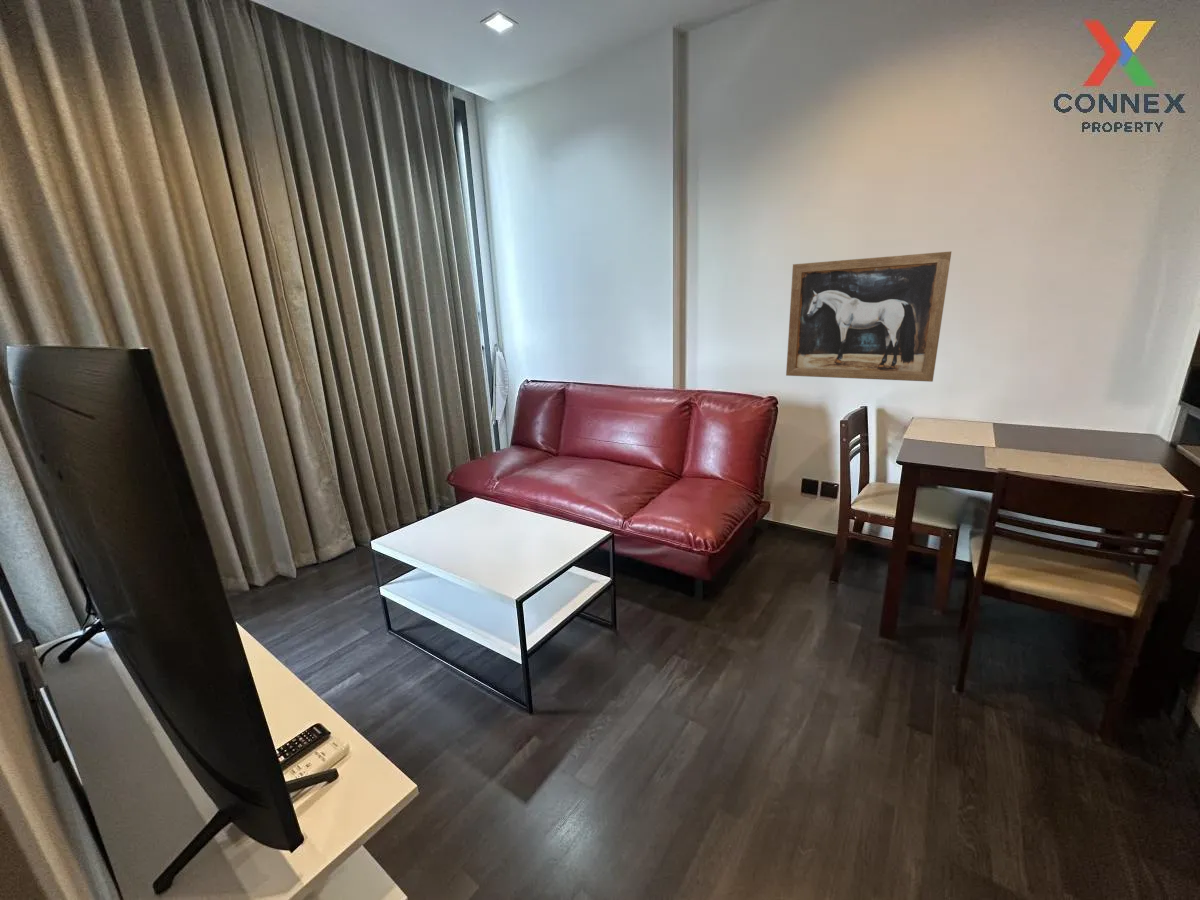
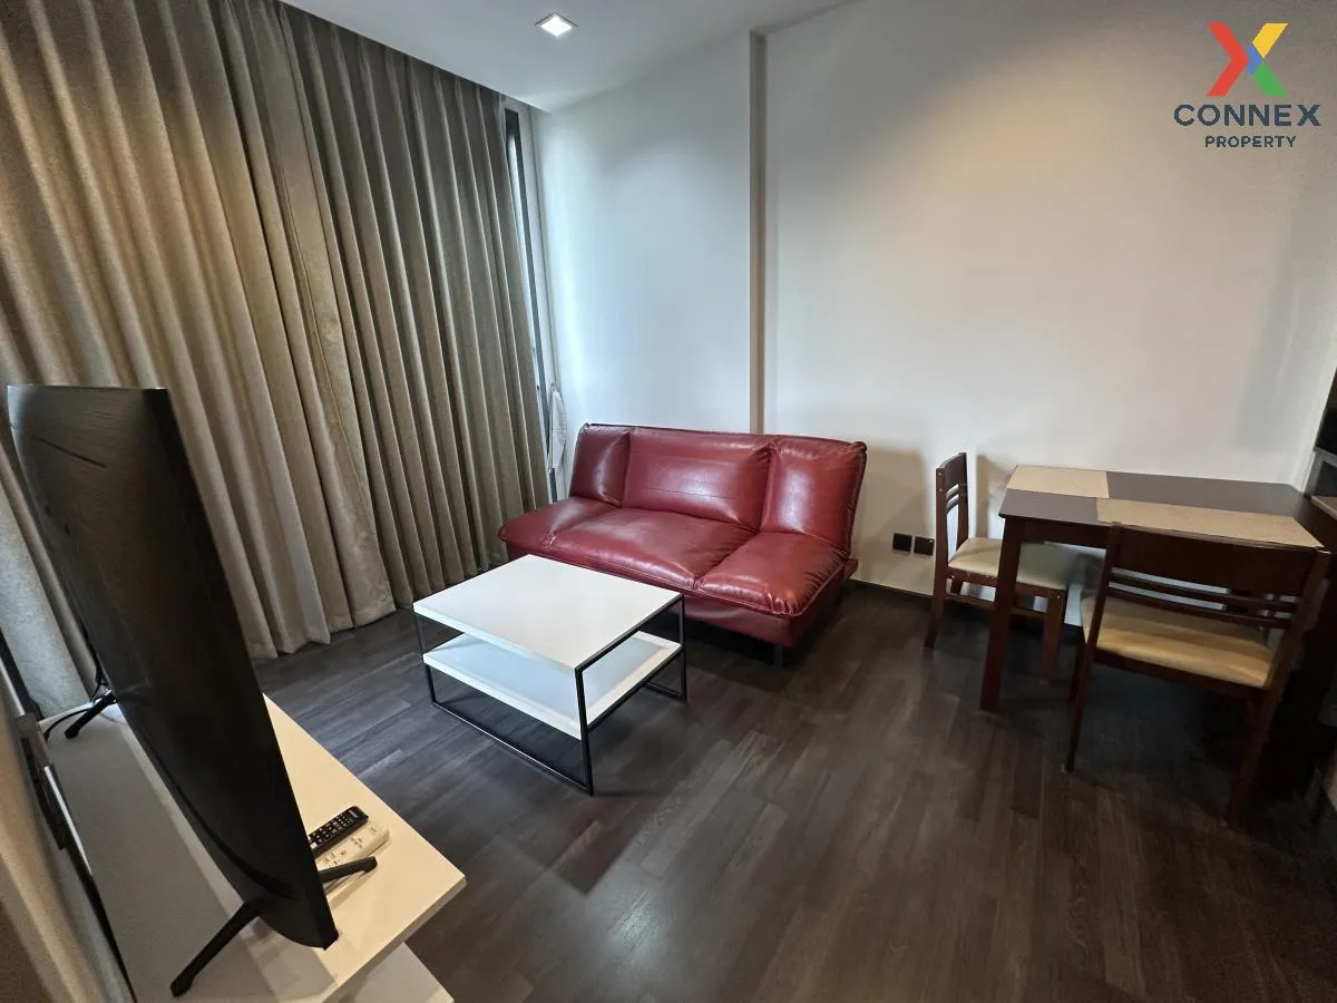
- wall art [785,250,952,383]
